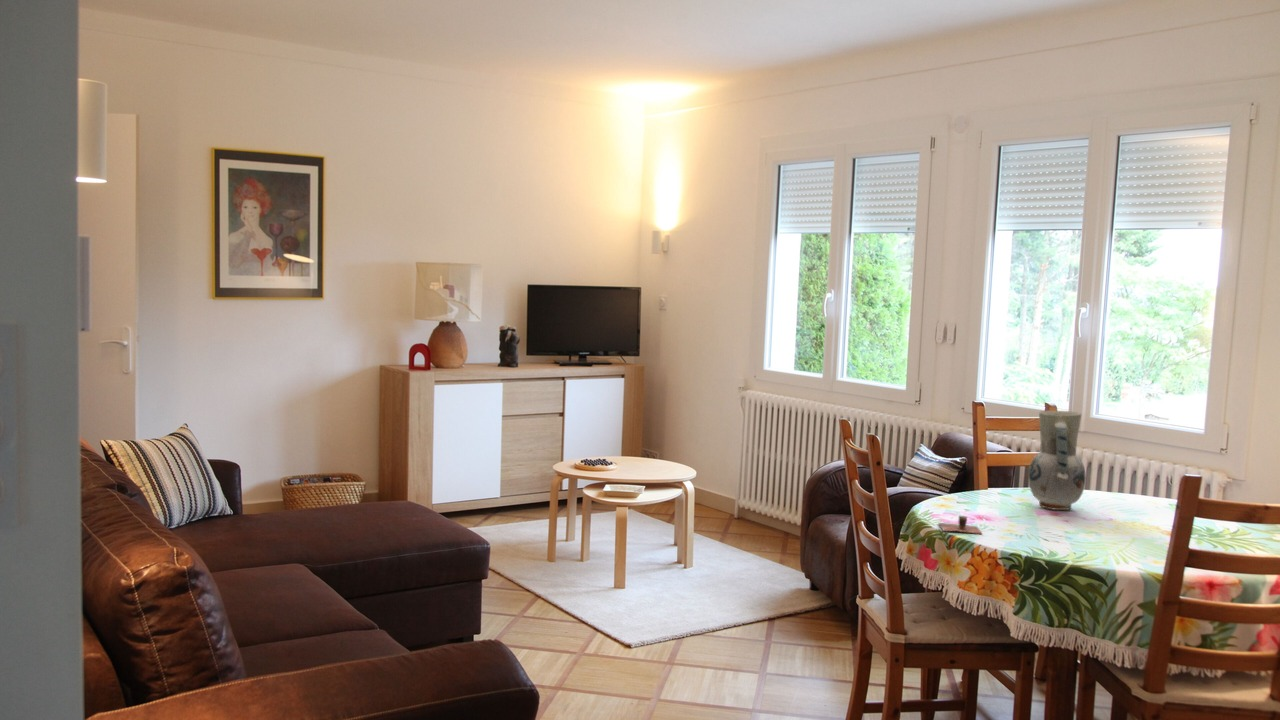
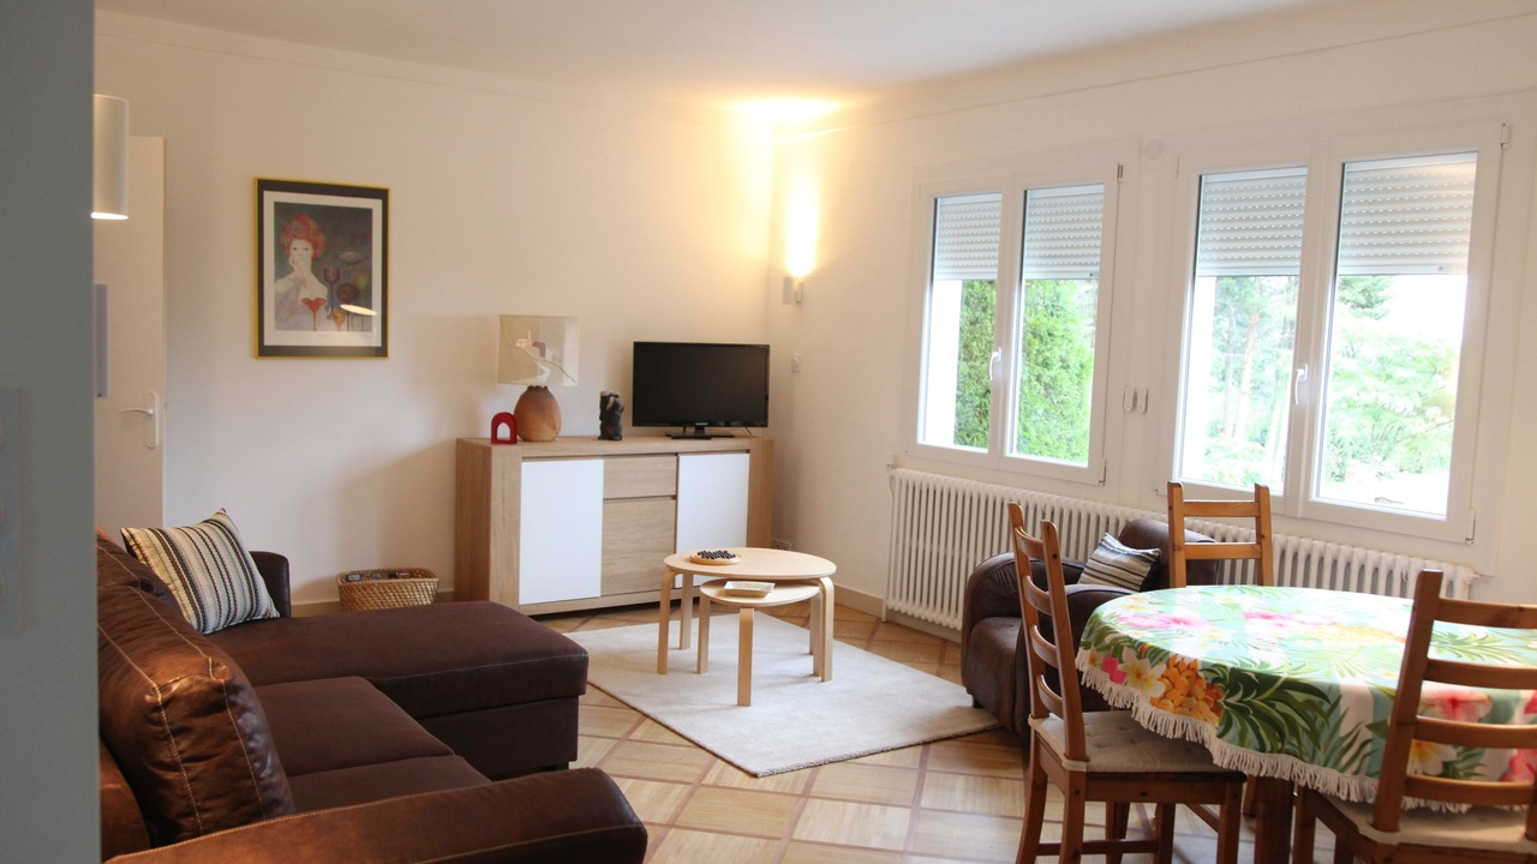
- cup [937,515,983,535]
- vase [1027,409,1087,511]
